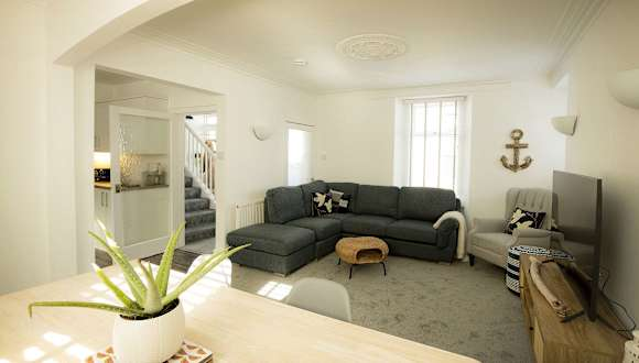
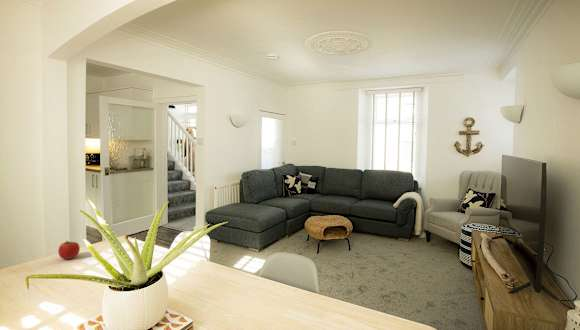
+ apple [57,240,81,260]
